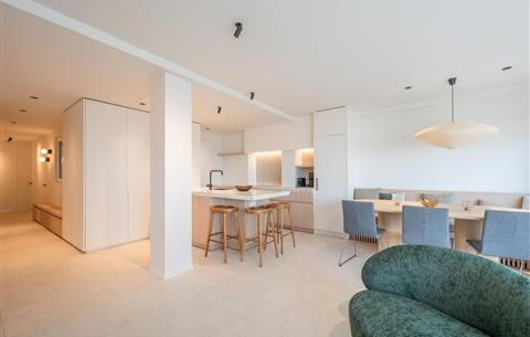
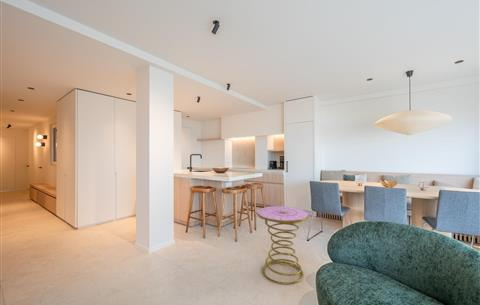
+ side table [256,205,310,285]
